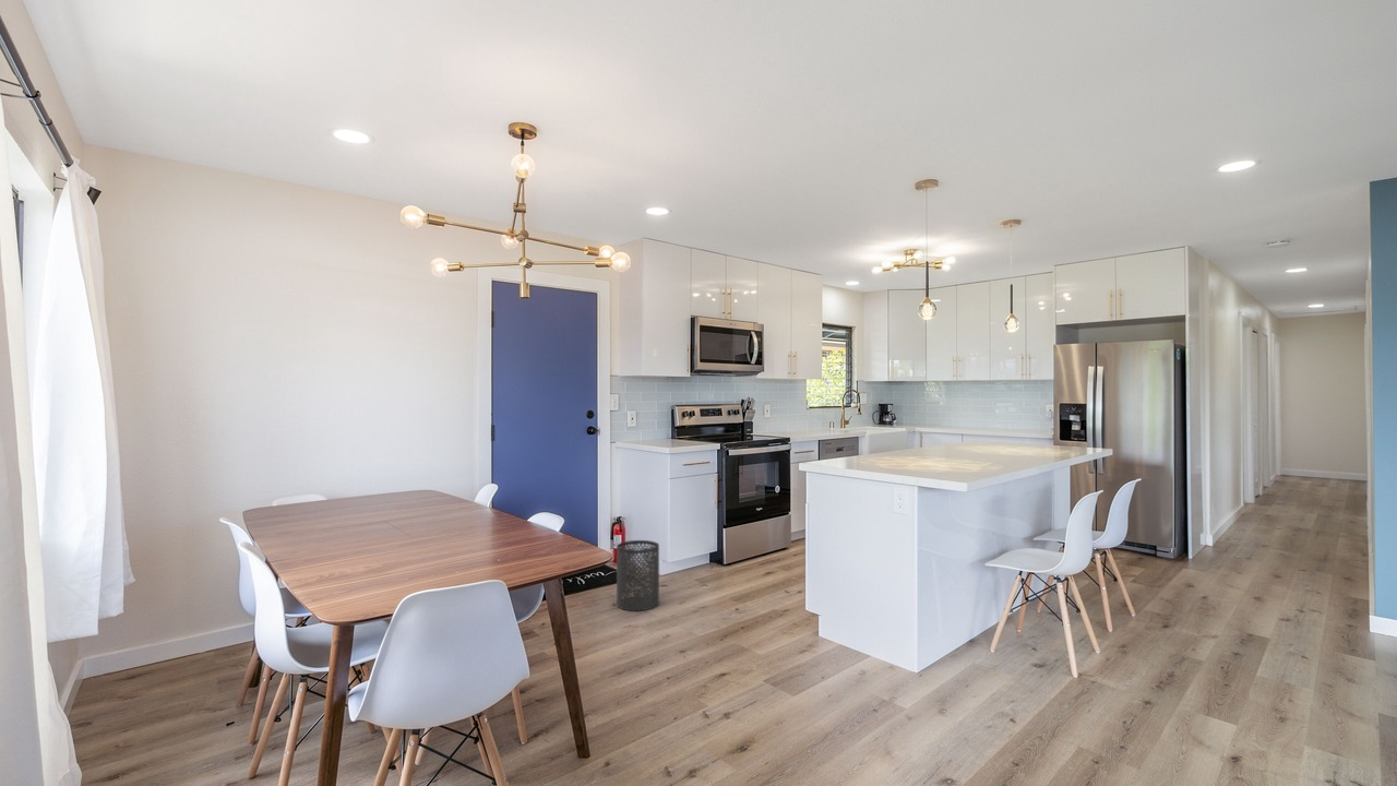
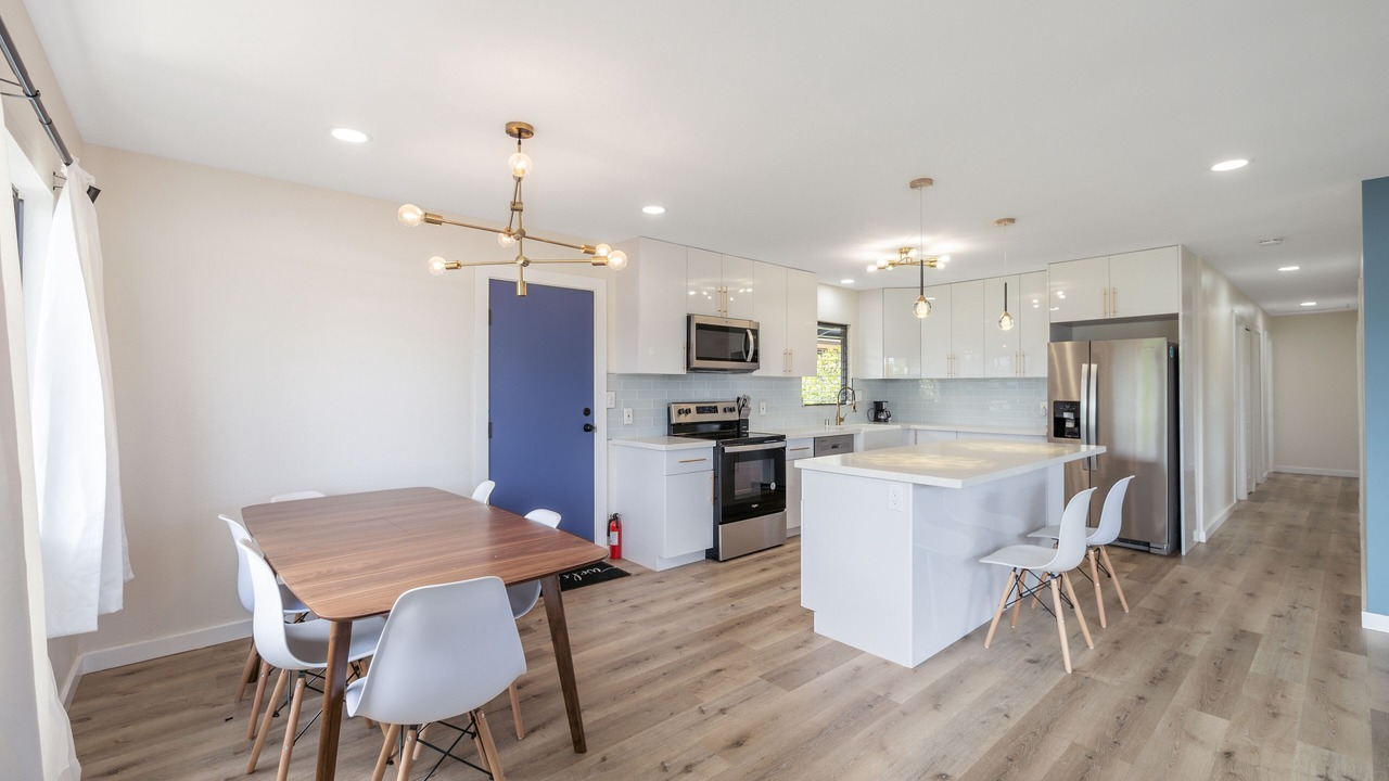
- trash can [616,539,660,612]
